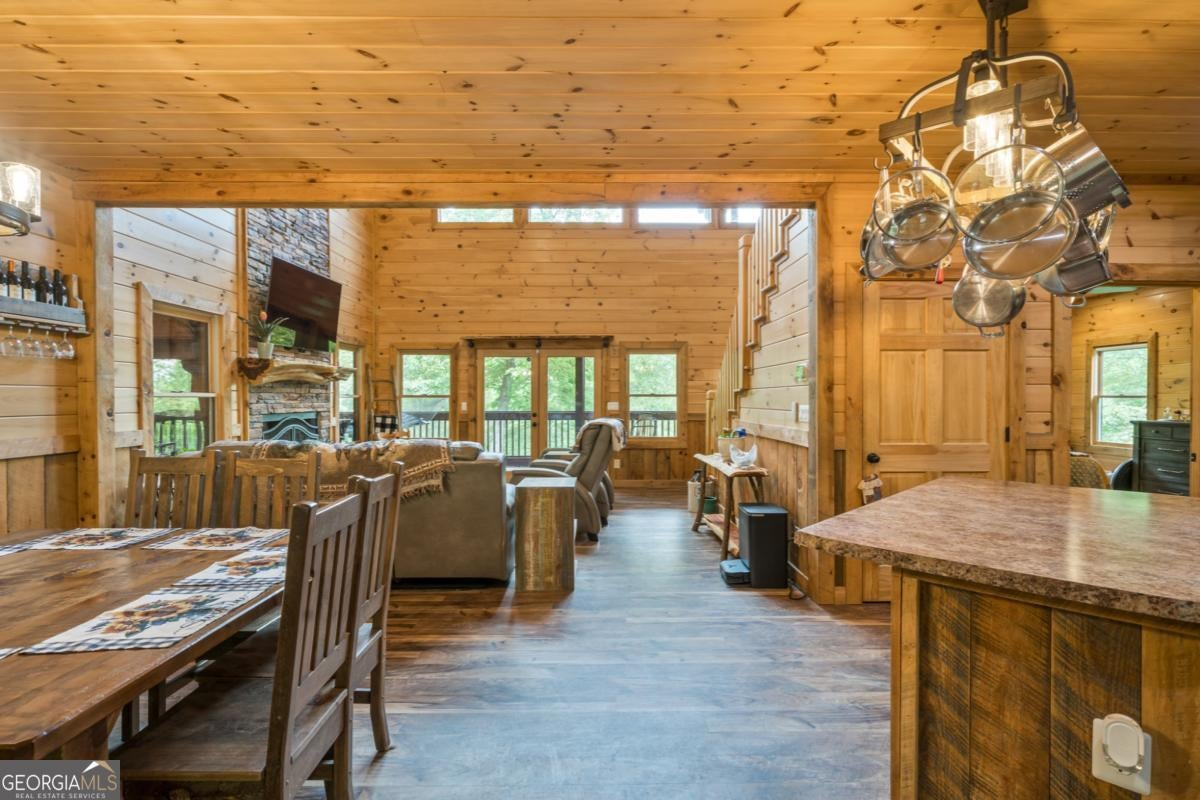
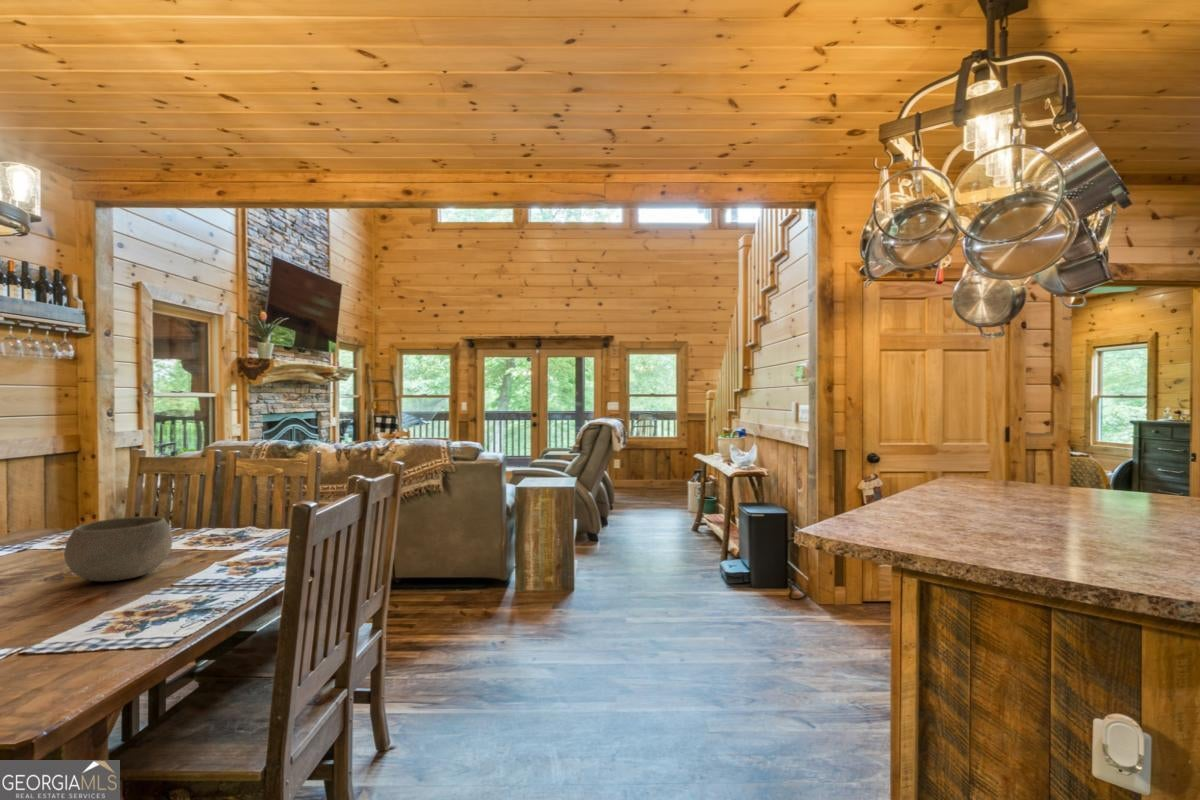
+ bowl [63,516,173,582]
